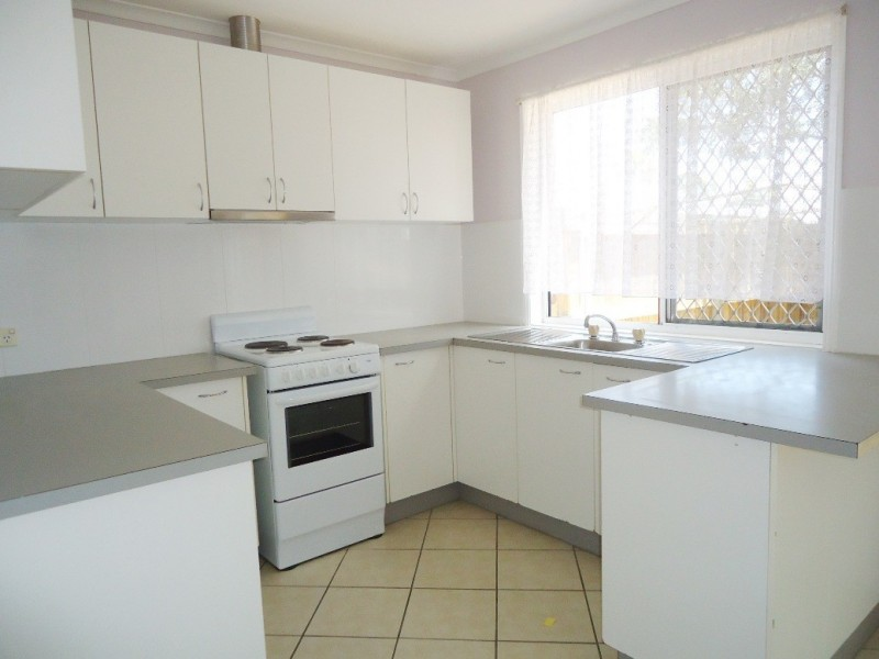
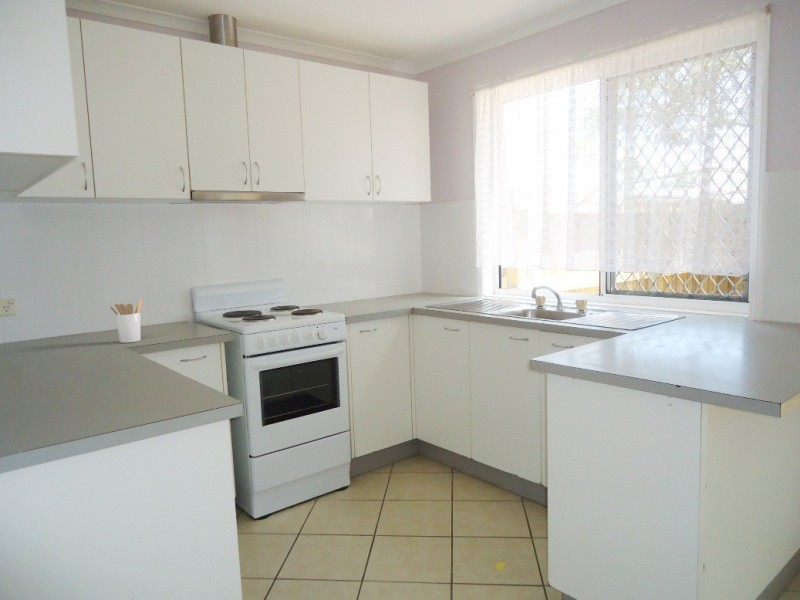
+ utensil holder [109,298,143,344]
